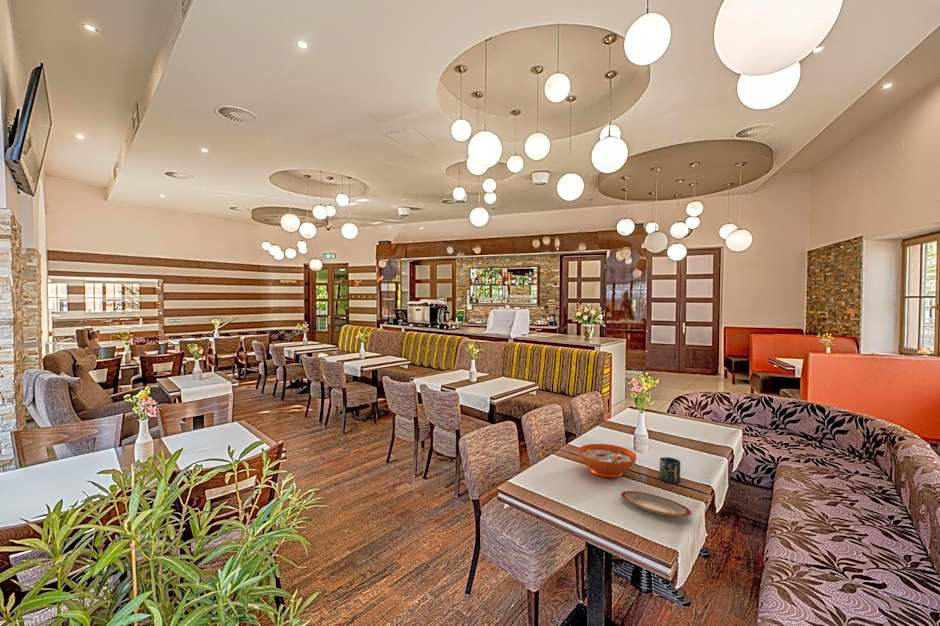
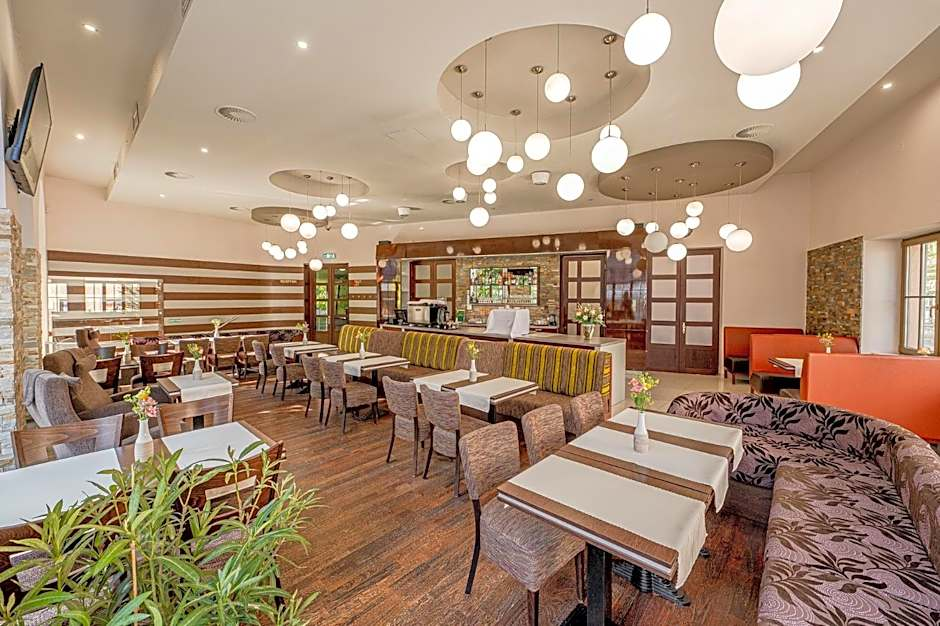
- cup [659,456,681,484]
- plate [620,490,693,518]
- decorative bowl [577,443,637,478]
